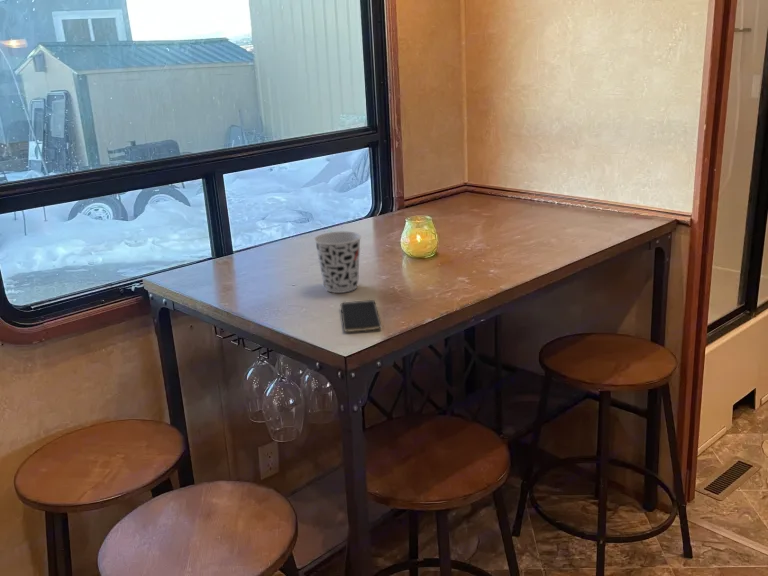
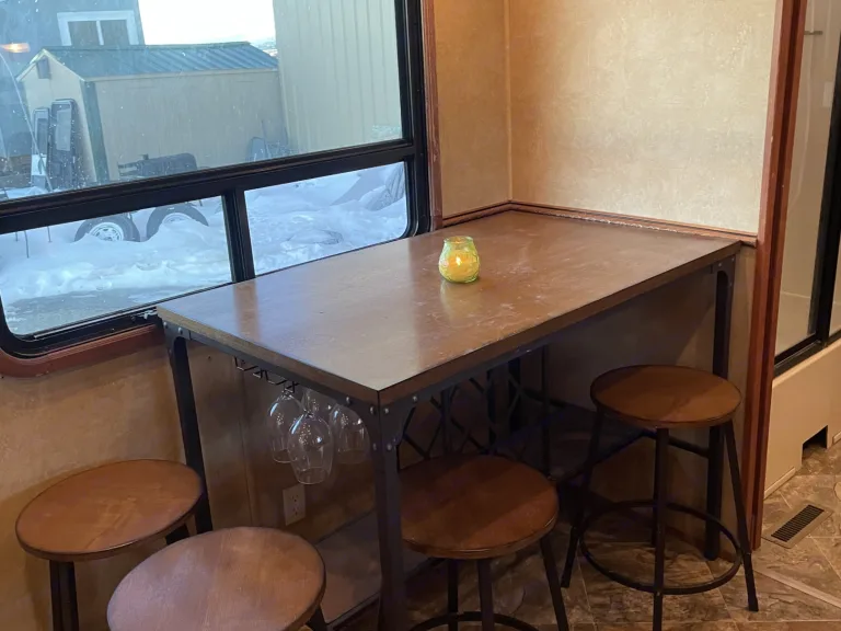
- cup [313,230,362,294]
- smartphone [340,299,382,332]
